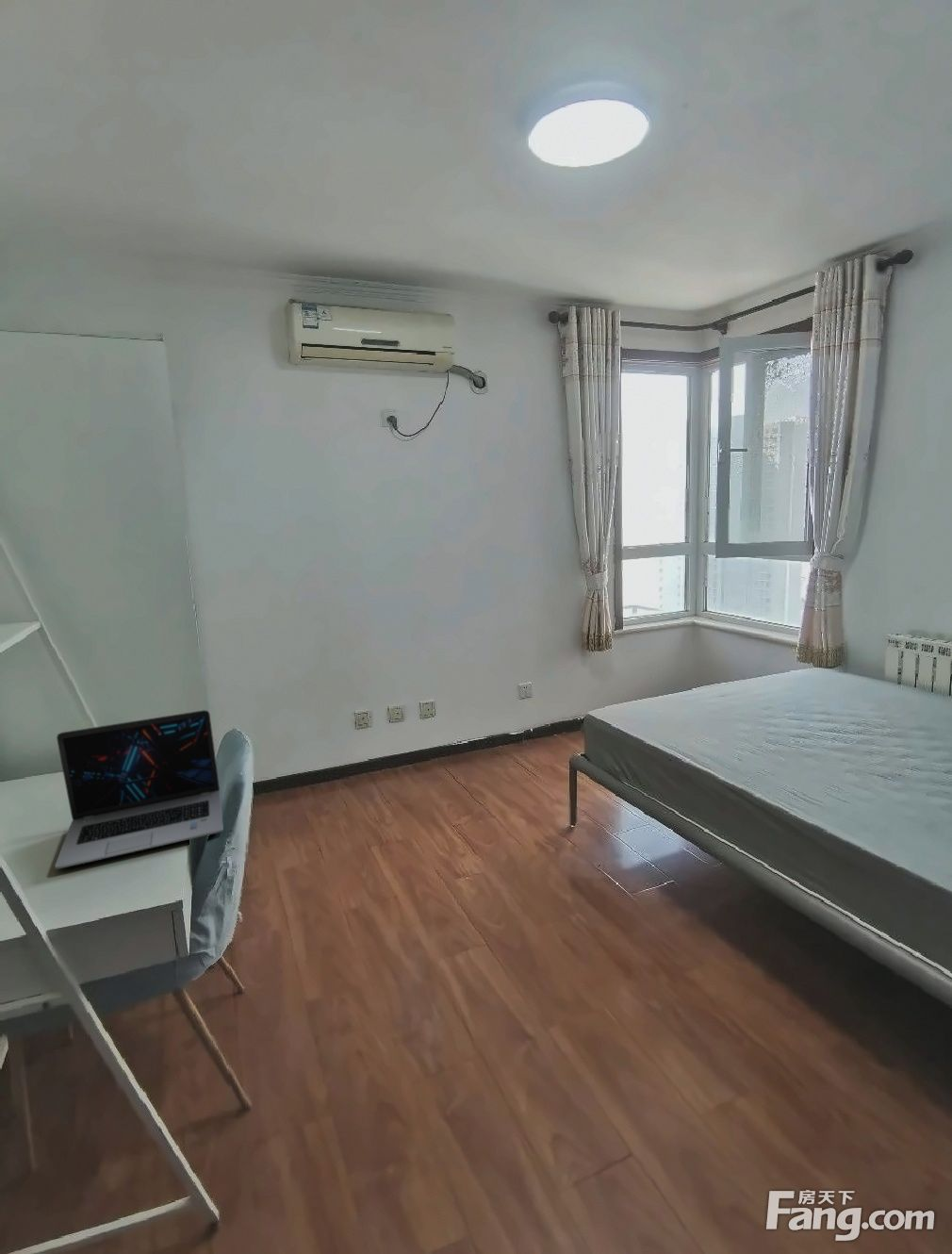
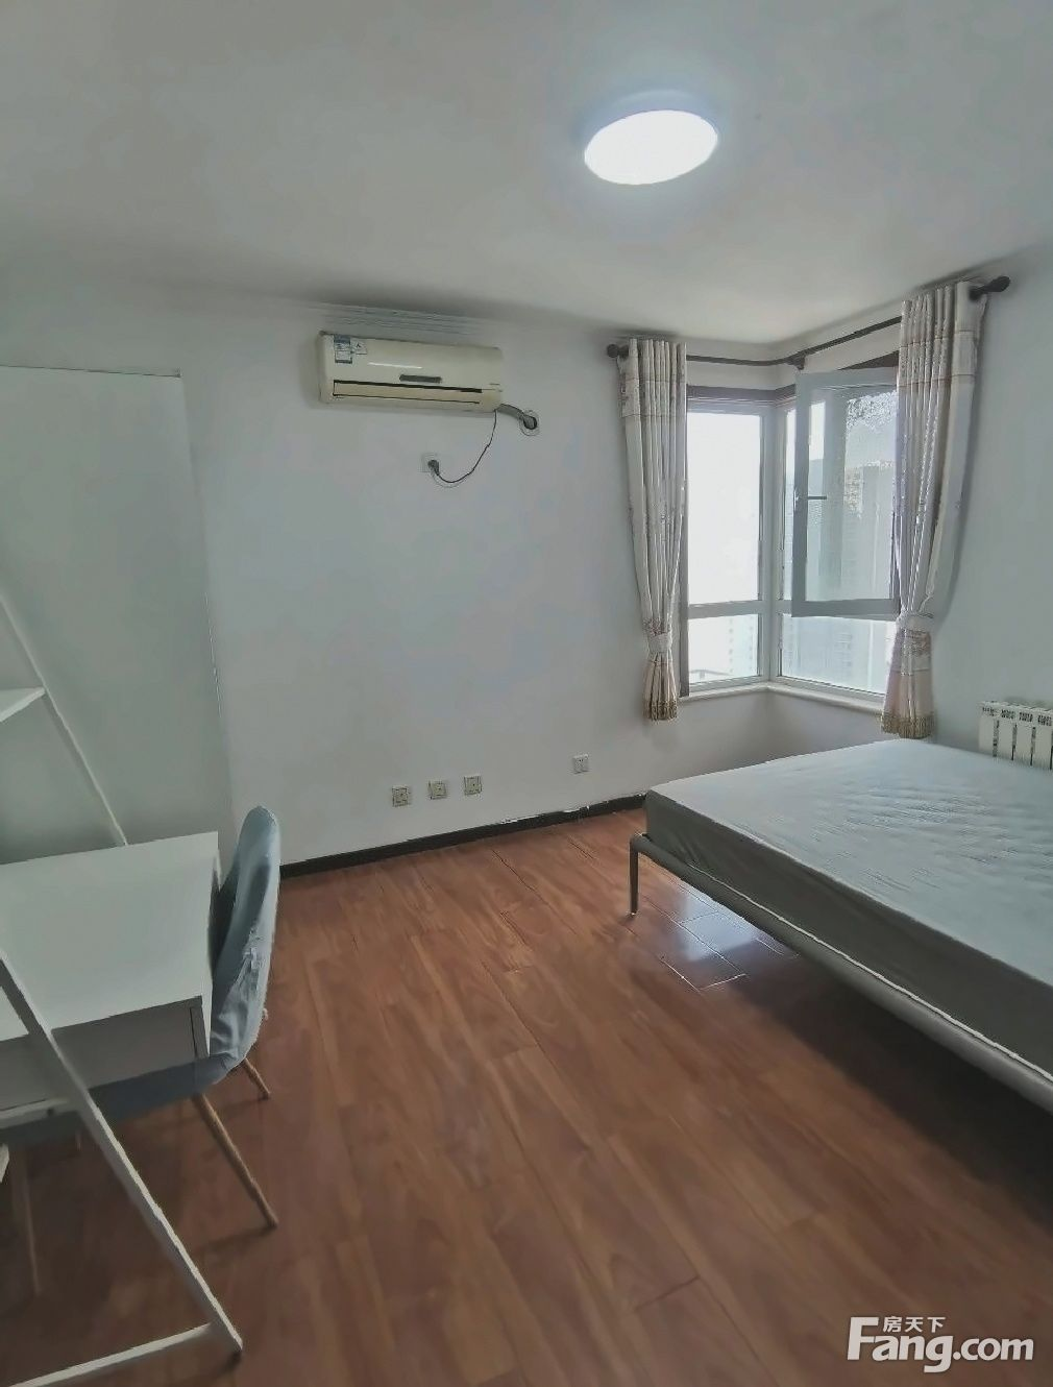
- laptop [54,709,224,870]
